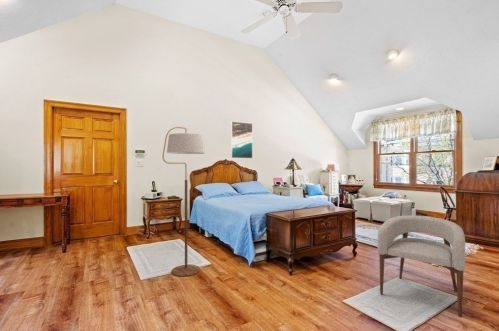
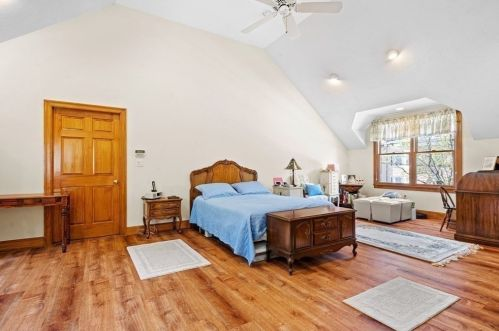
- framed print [230,120,254,159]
- floor lamp [161,126,206,277]
- armchair [376,214,466,318]
